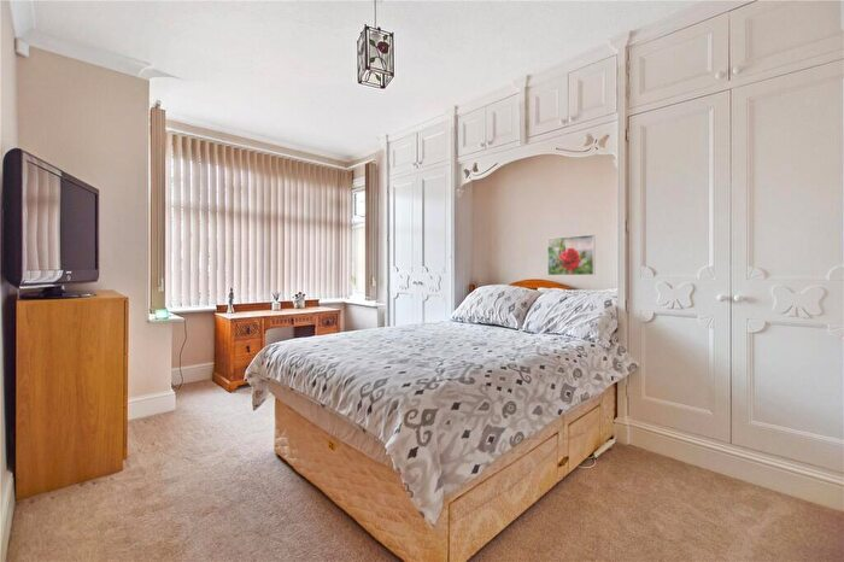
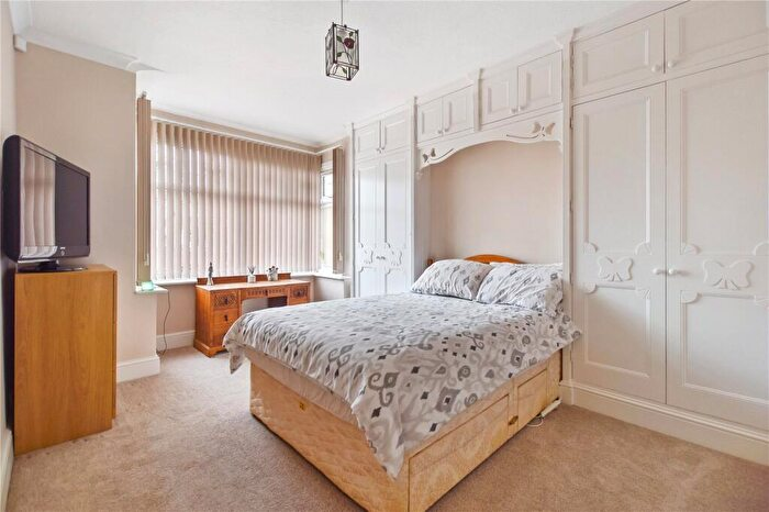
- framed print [546,234,596,276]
